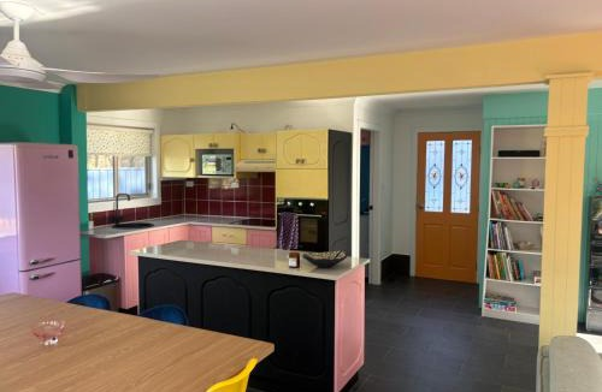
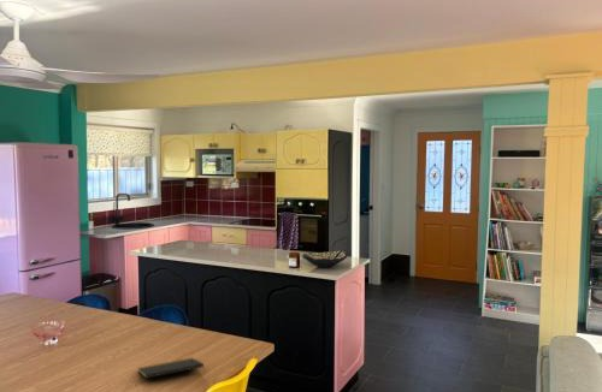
+ notepad [136,357,206,380]
